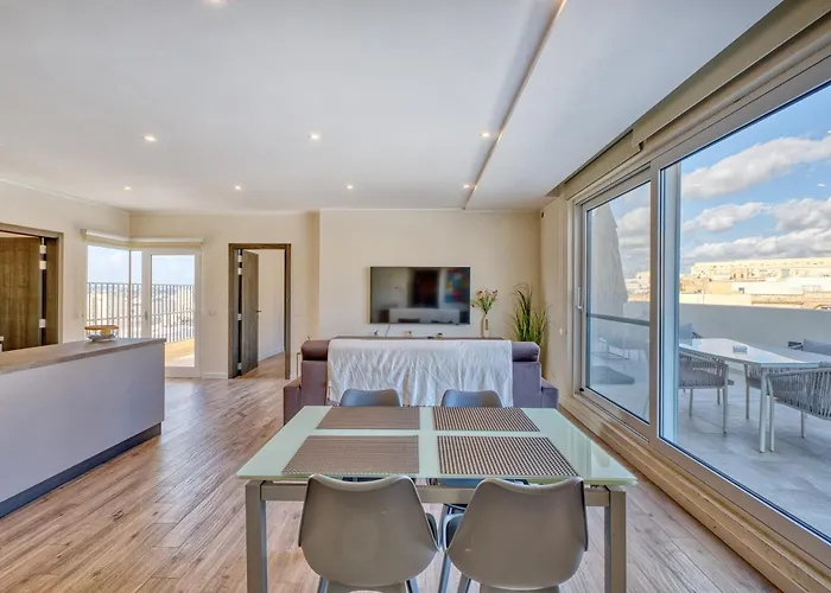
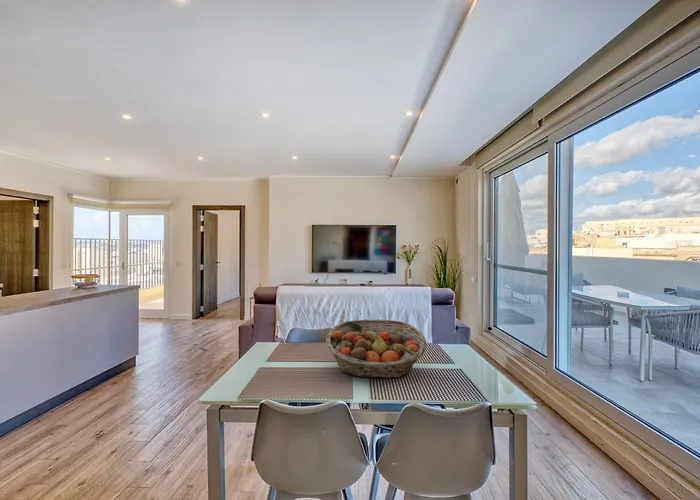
+ fruit basket [325,318,428,379]
